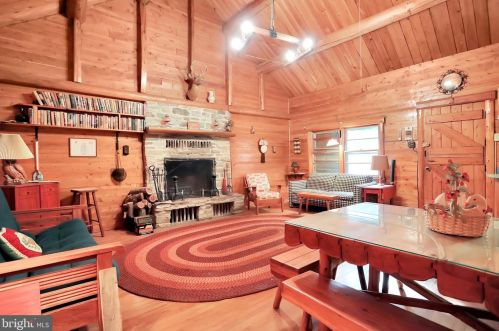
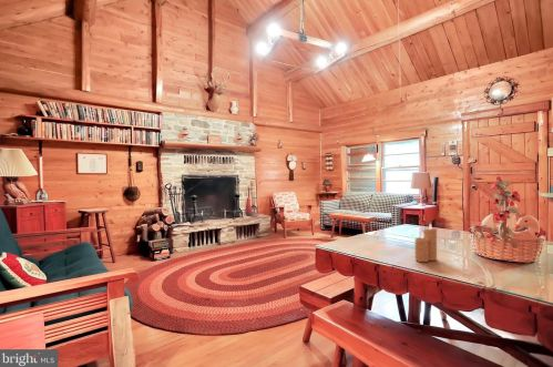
+ candle [413,223,438,263]
